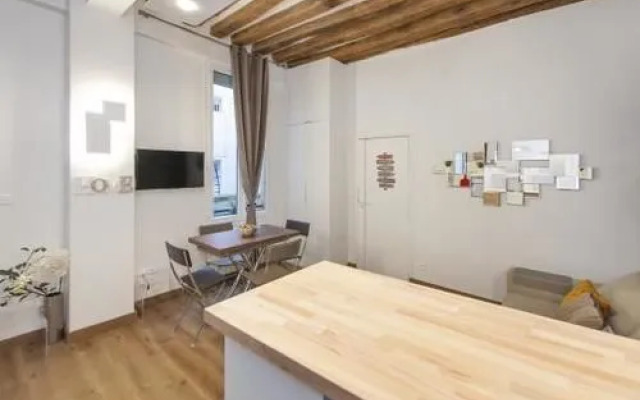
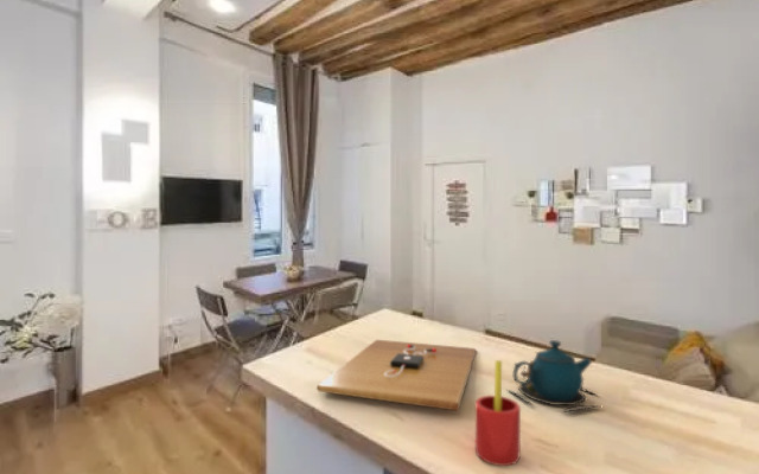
+ cutting board [315,339,477,411]
+ straw [474,359,522,467]
+ teapot [506,339,600,414]
